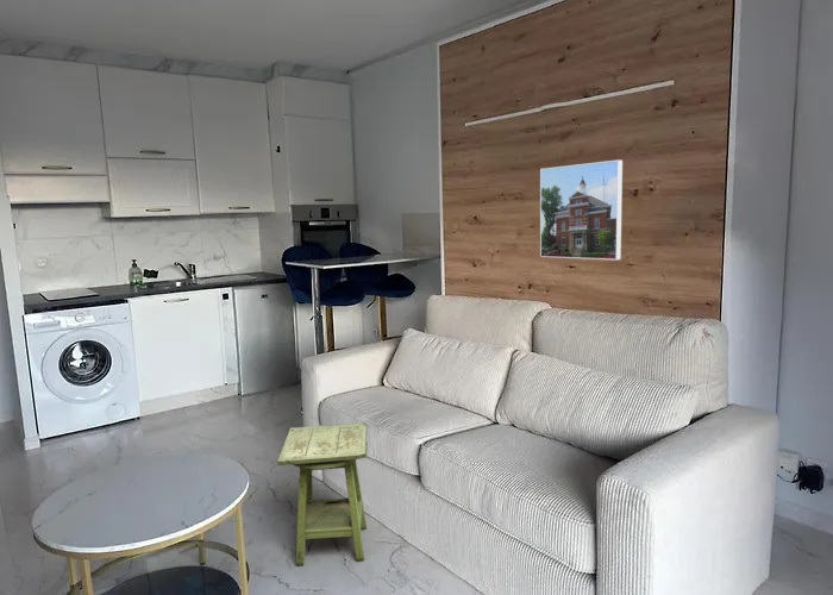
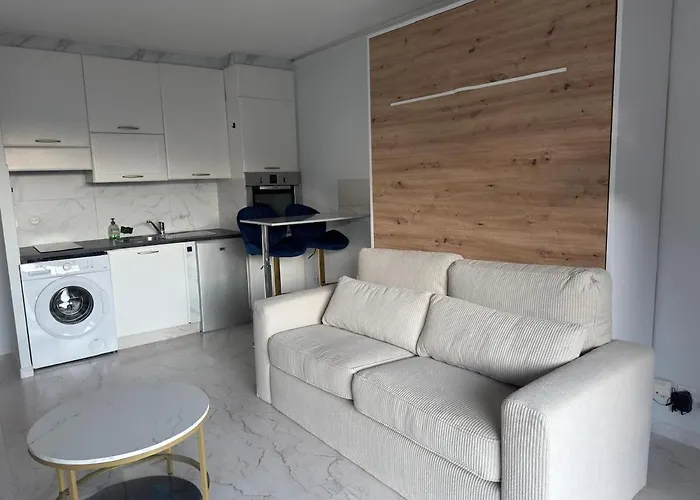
- side table [276,422,369,566]
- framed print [539,159,624,261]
